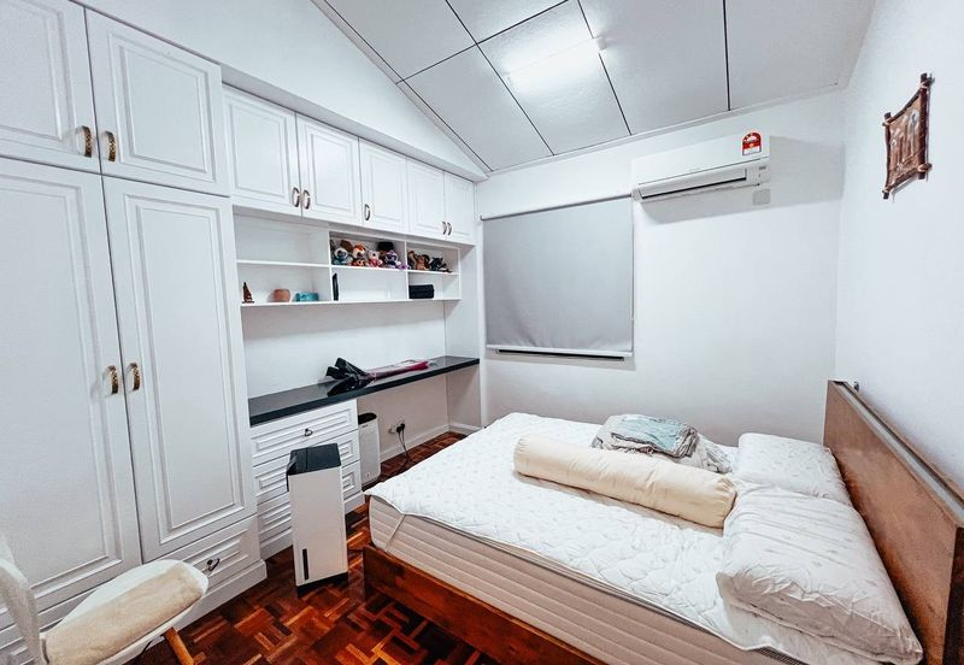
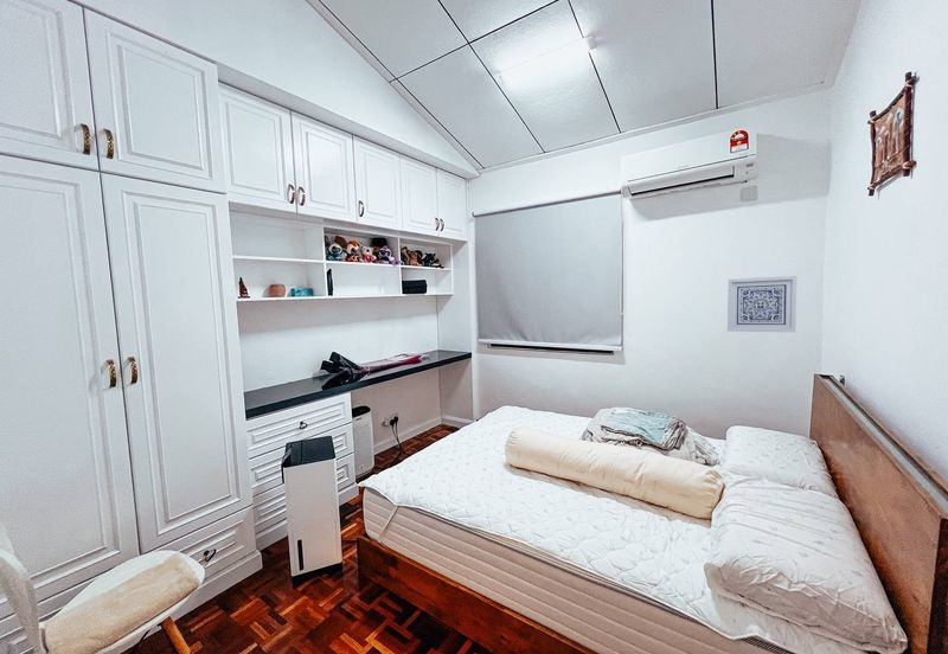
+ wall art [726,275,798,333]
